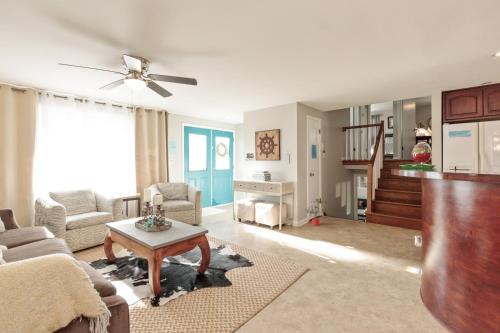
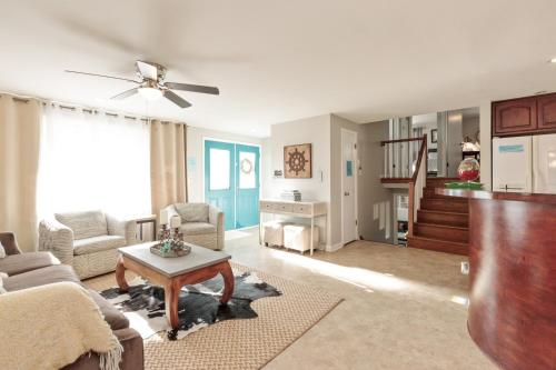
- potted plant [303,198,330,226]
